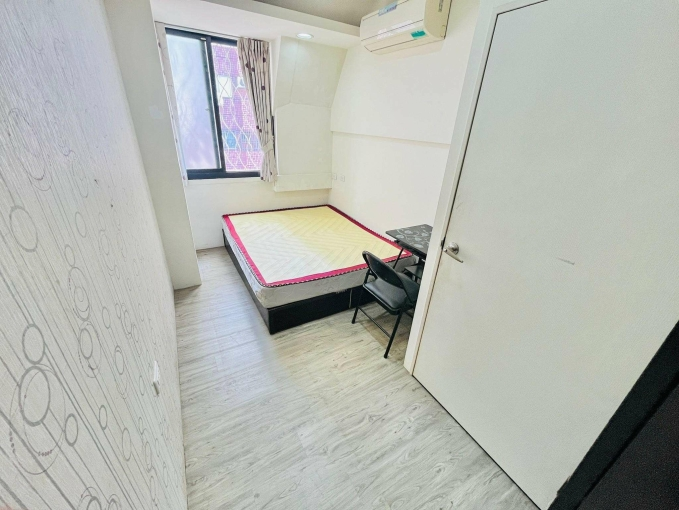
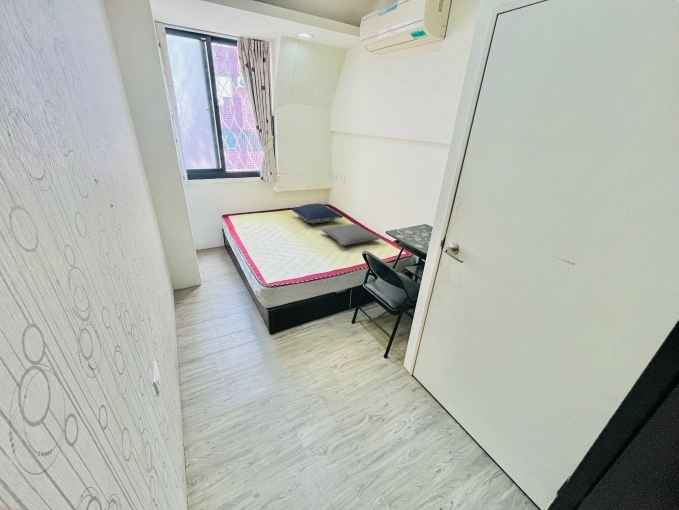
+ pillow [320,223,381,247]
+ pillow [291,202,344,224]
